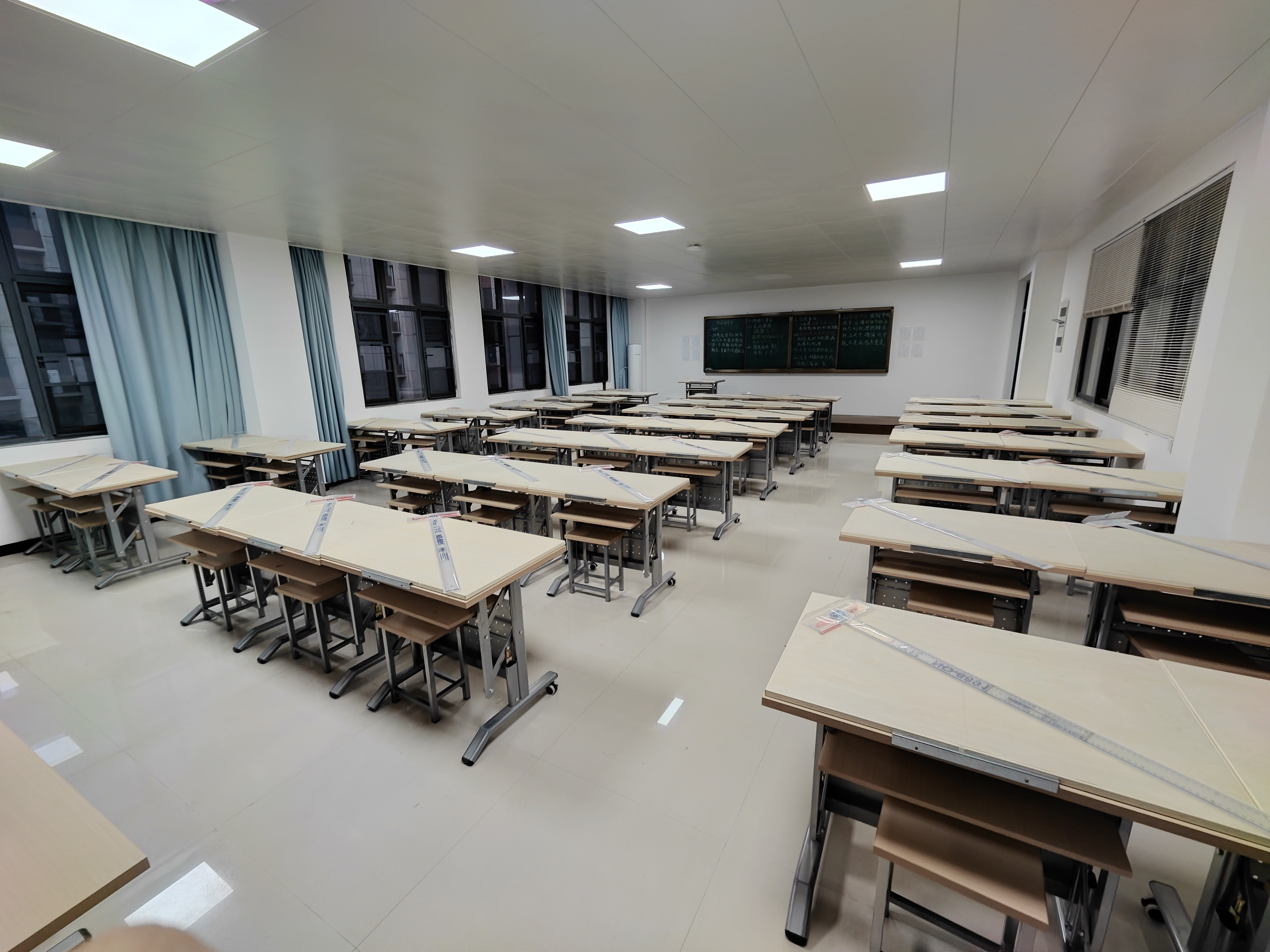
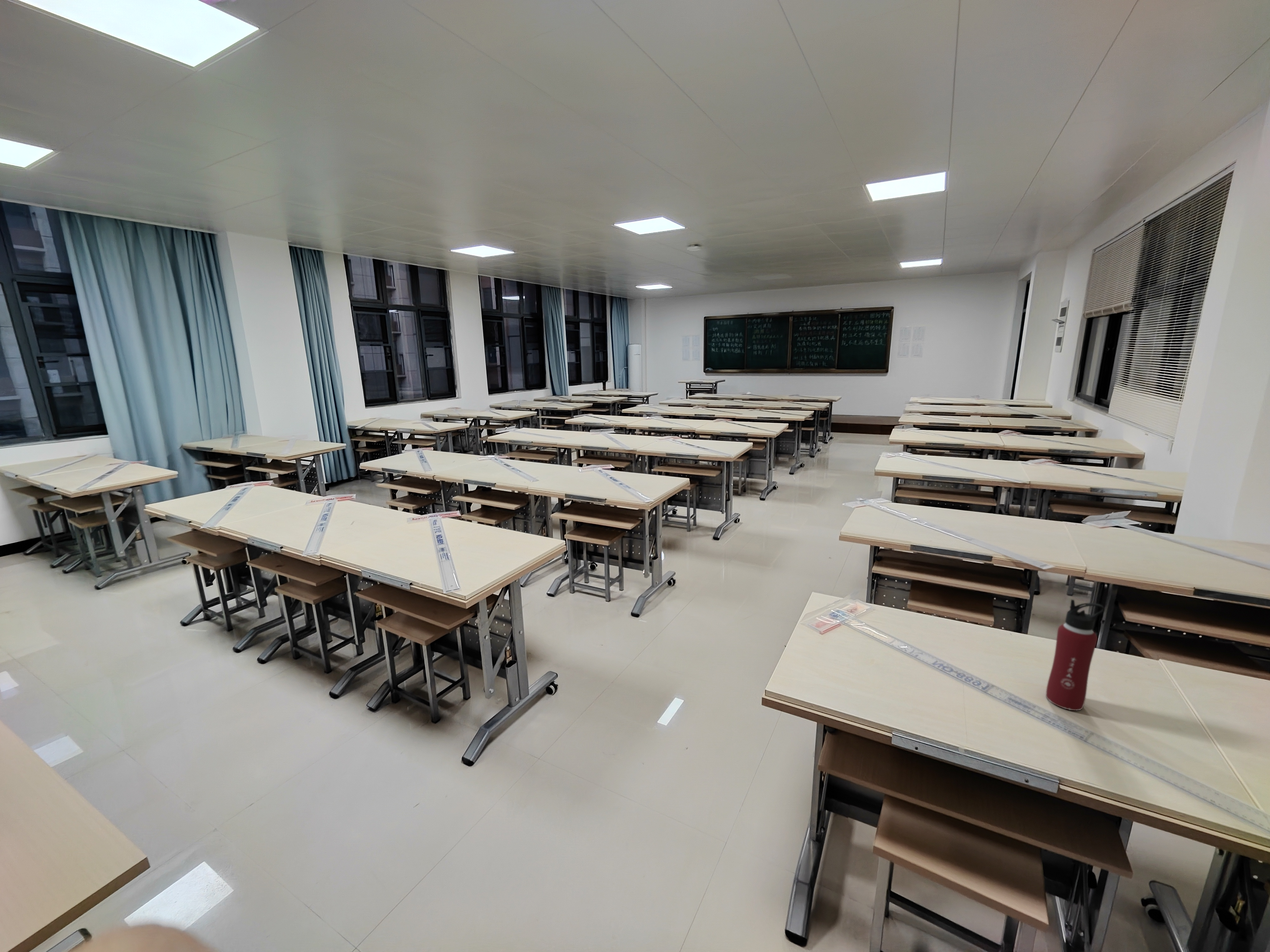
+ water bottle [1046,599,1105,711]
